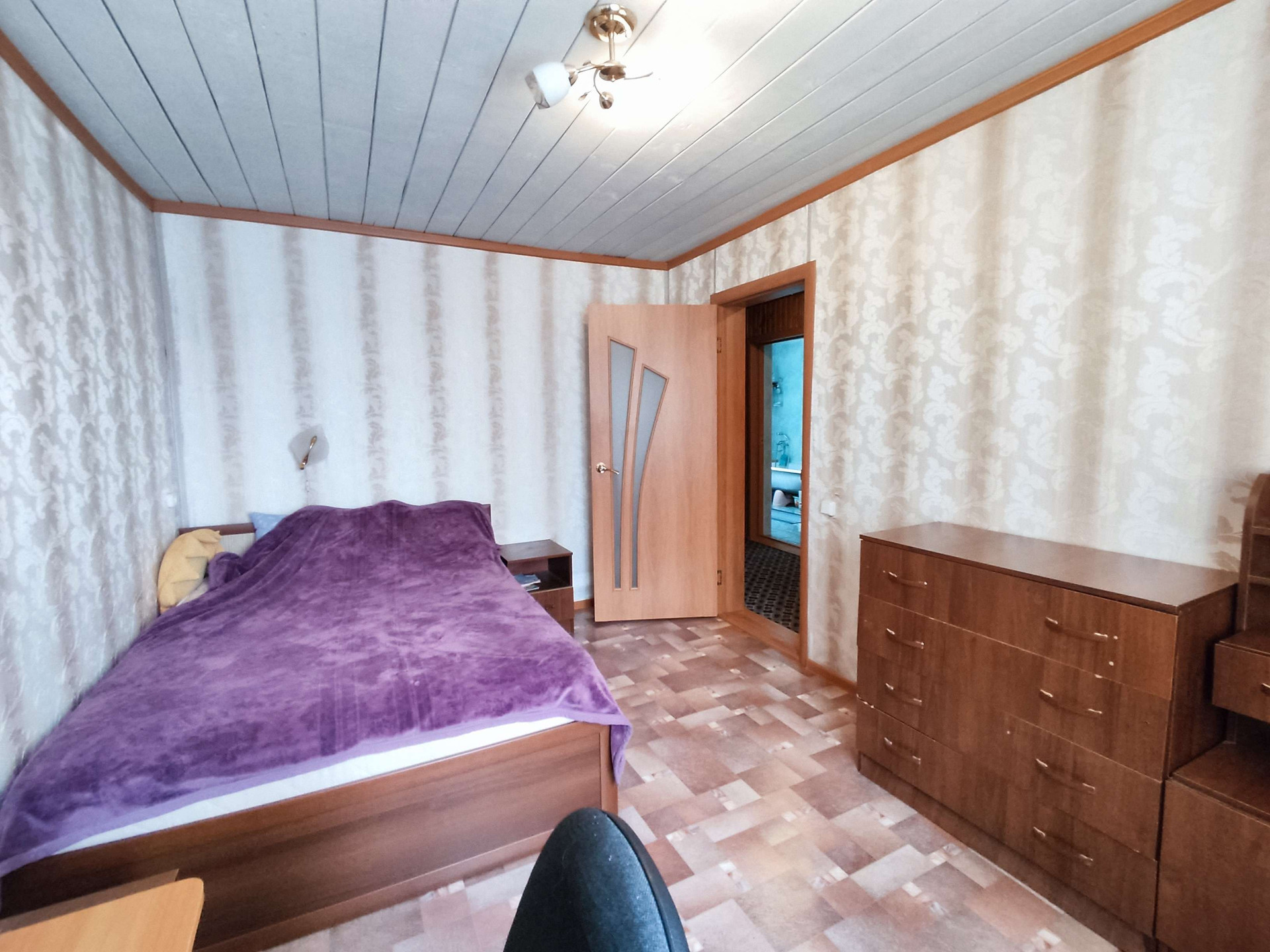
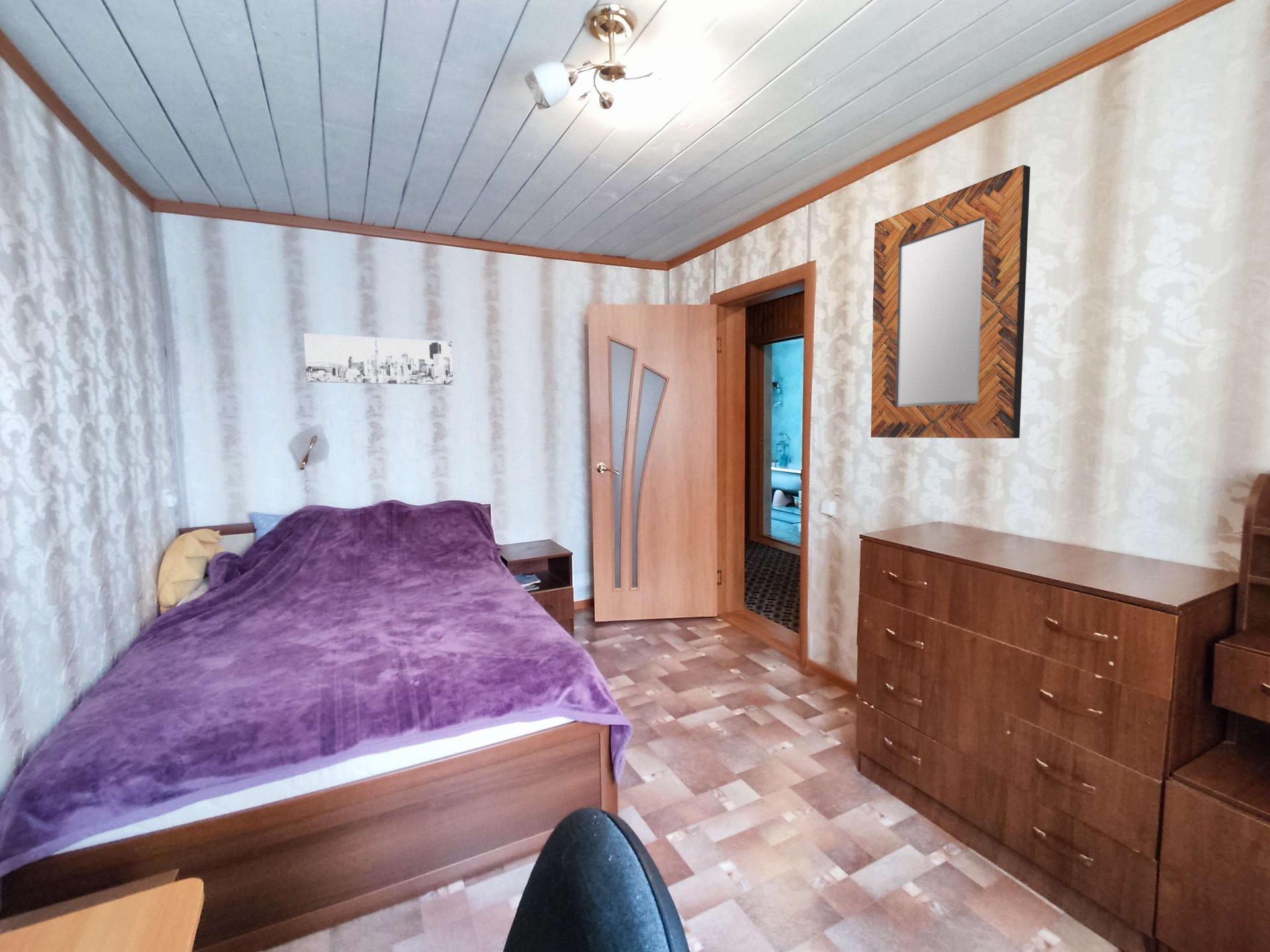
+ wall art [303,333,454,386]
+ home mirror [870,164,1031,439]
